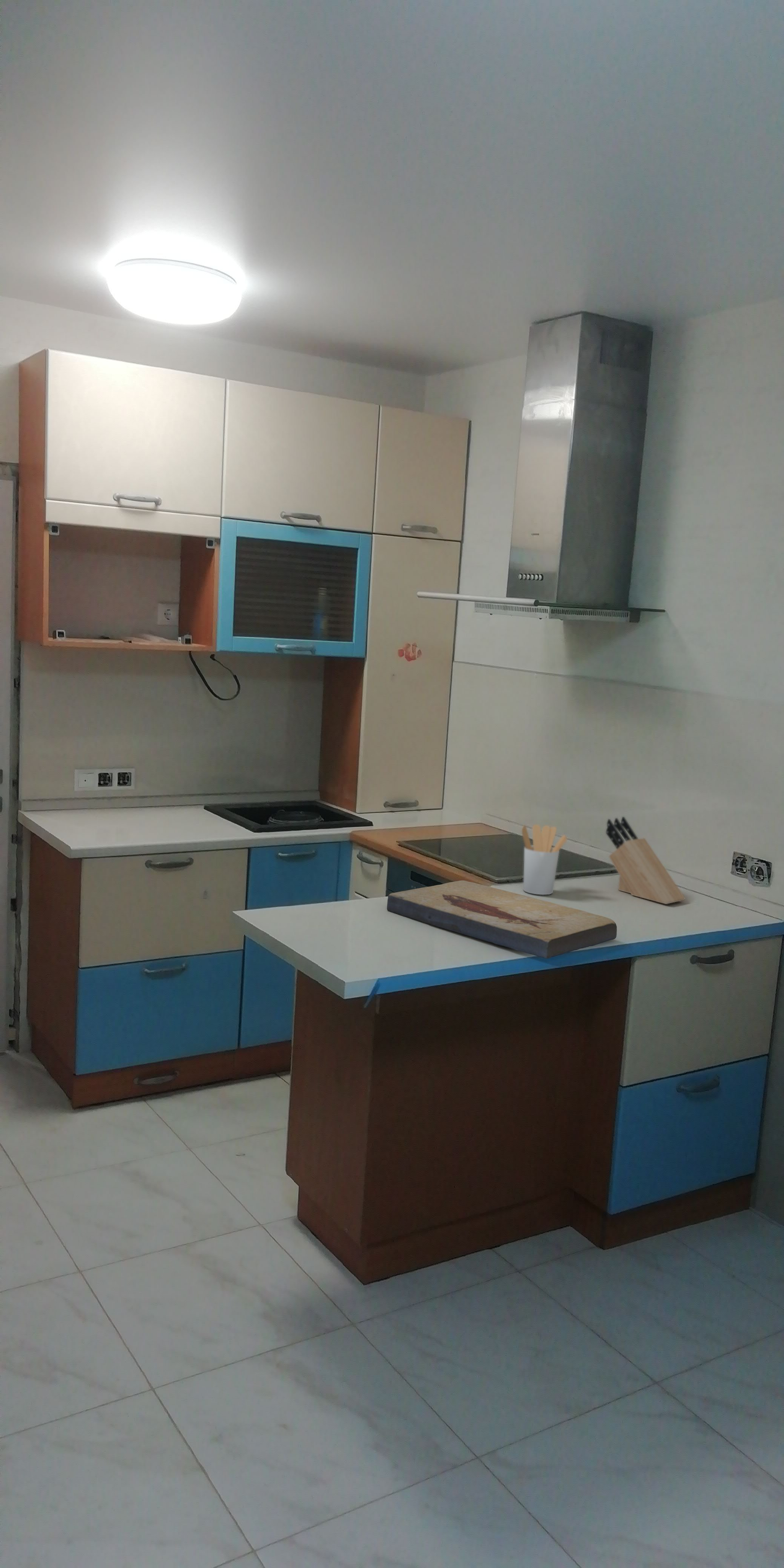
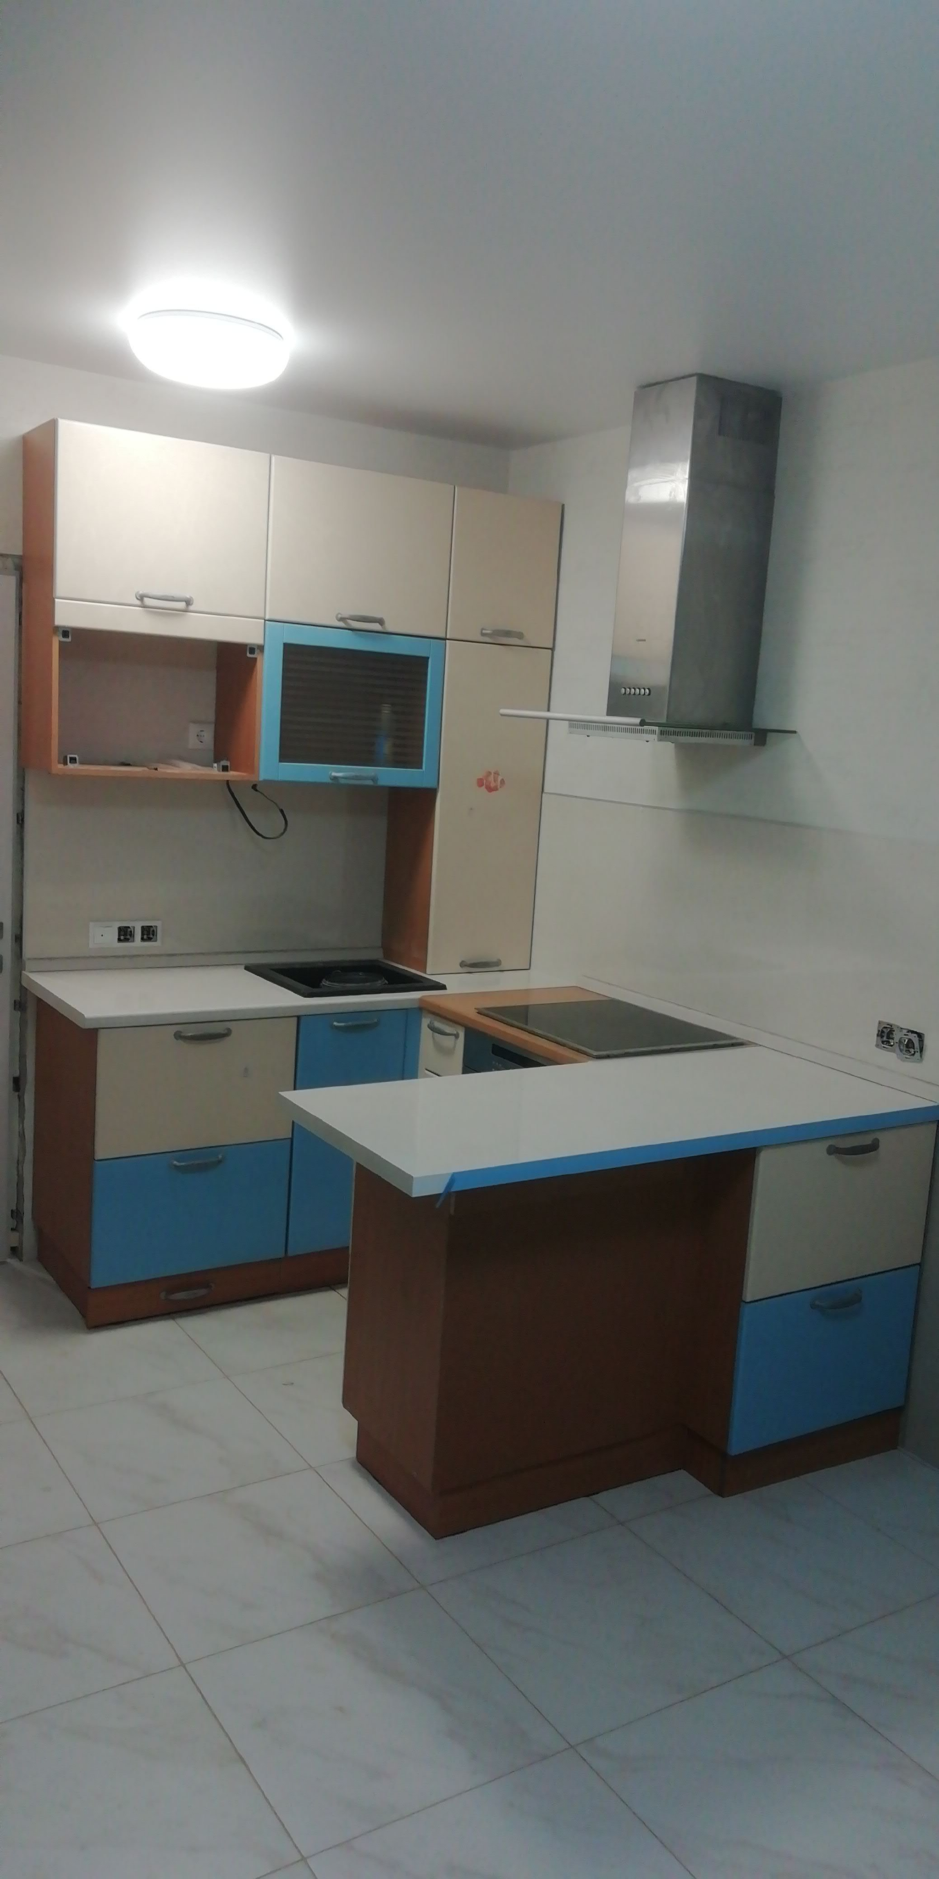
- utensil holder [521,824,568,895]
- knife block [606,816,686,905]
- fish fossil [387,880,617,959]
